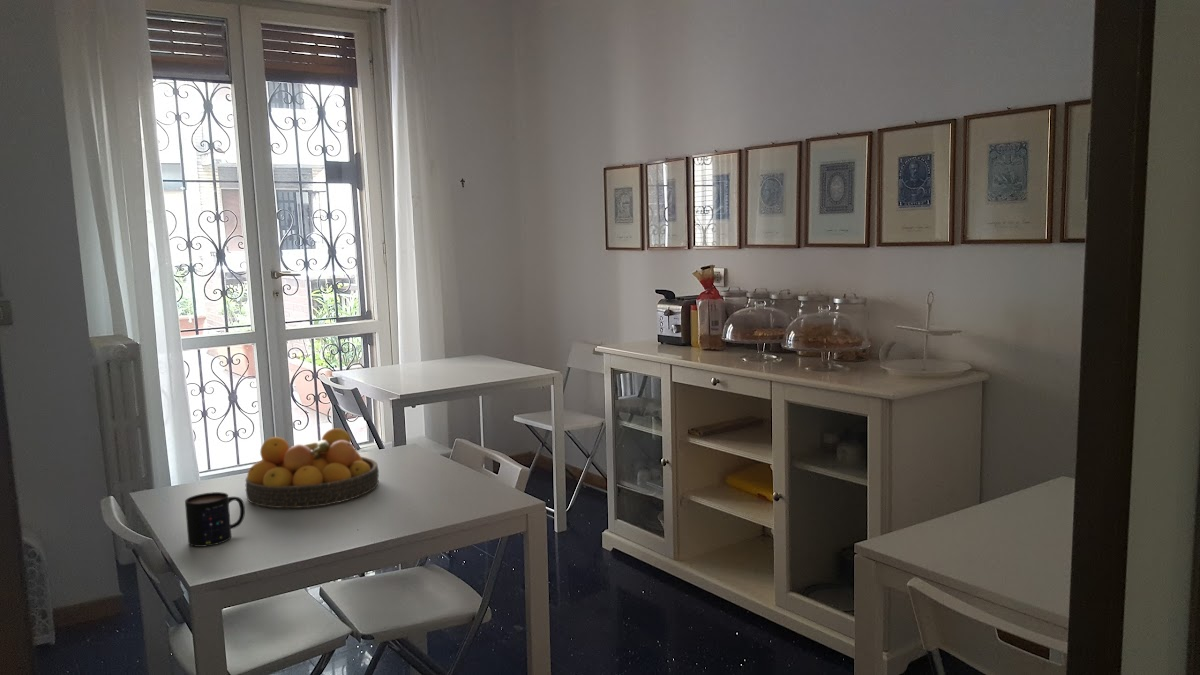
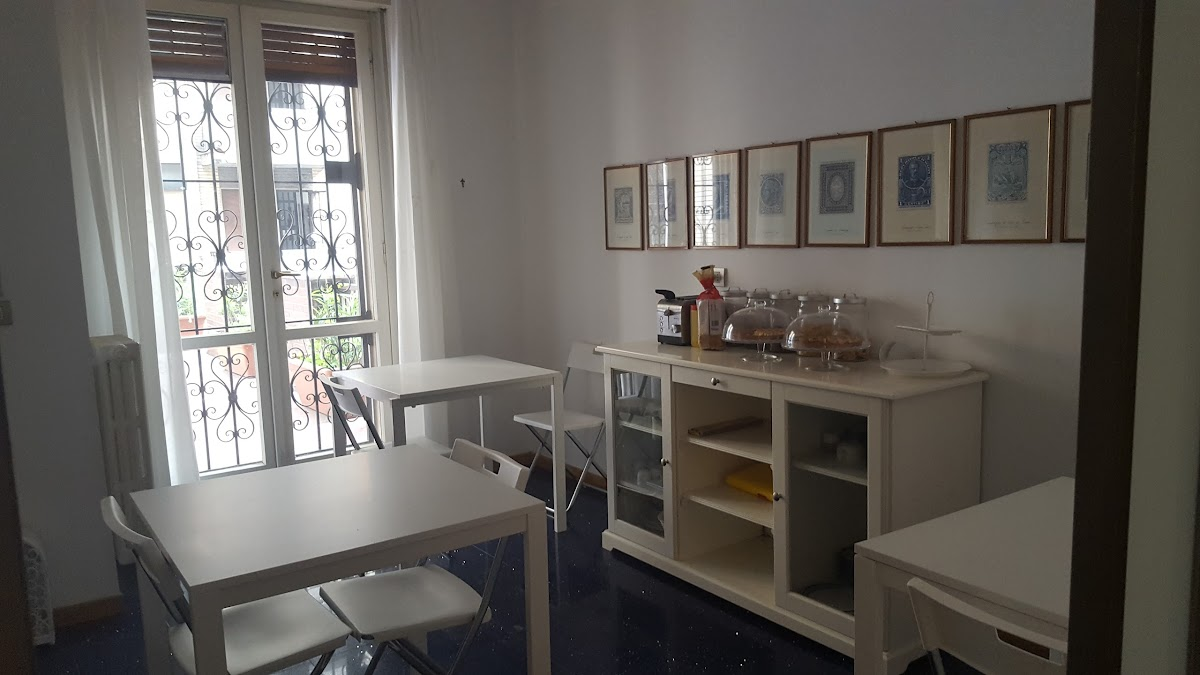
- fruit bowl [244,427,380,509]
- mug [184,491,246,548]
